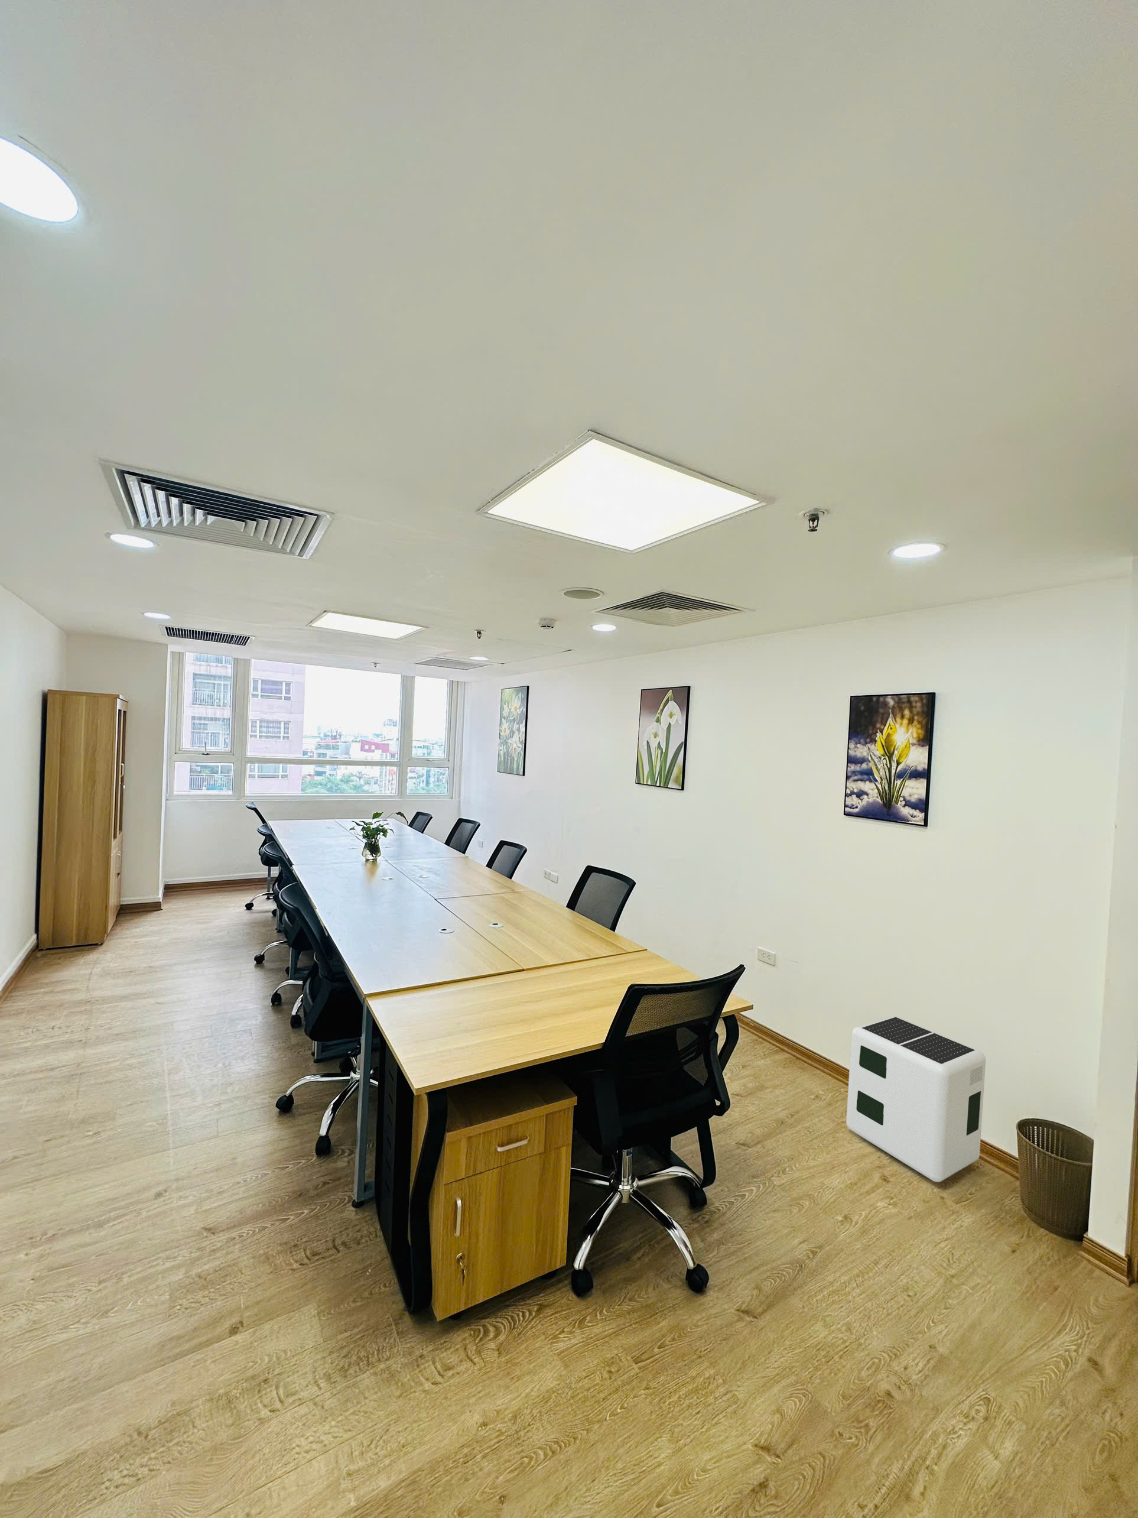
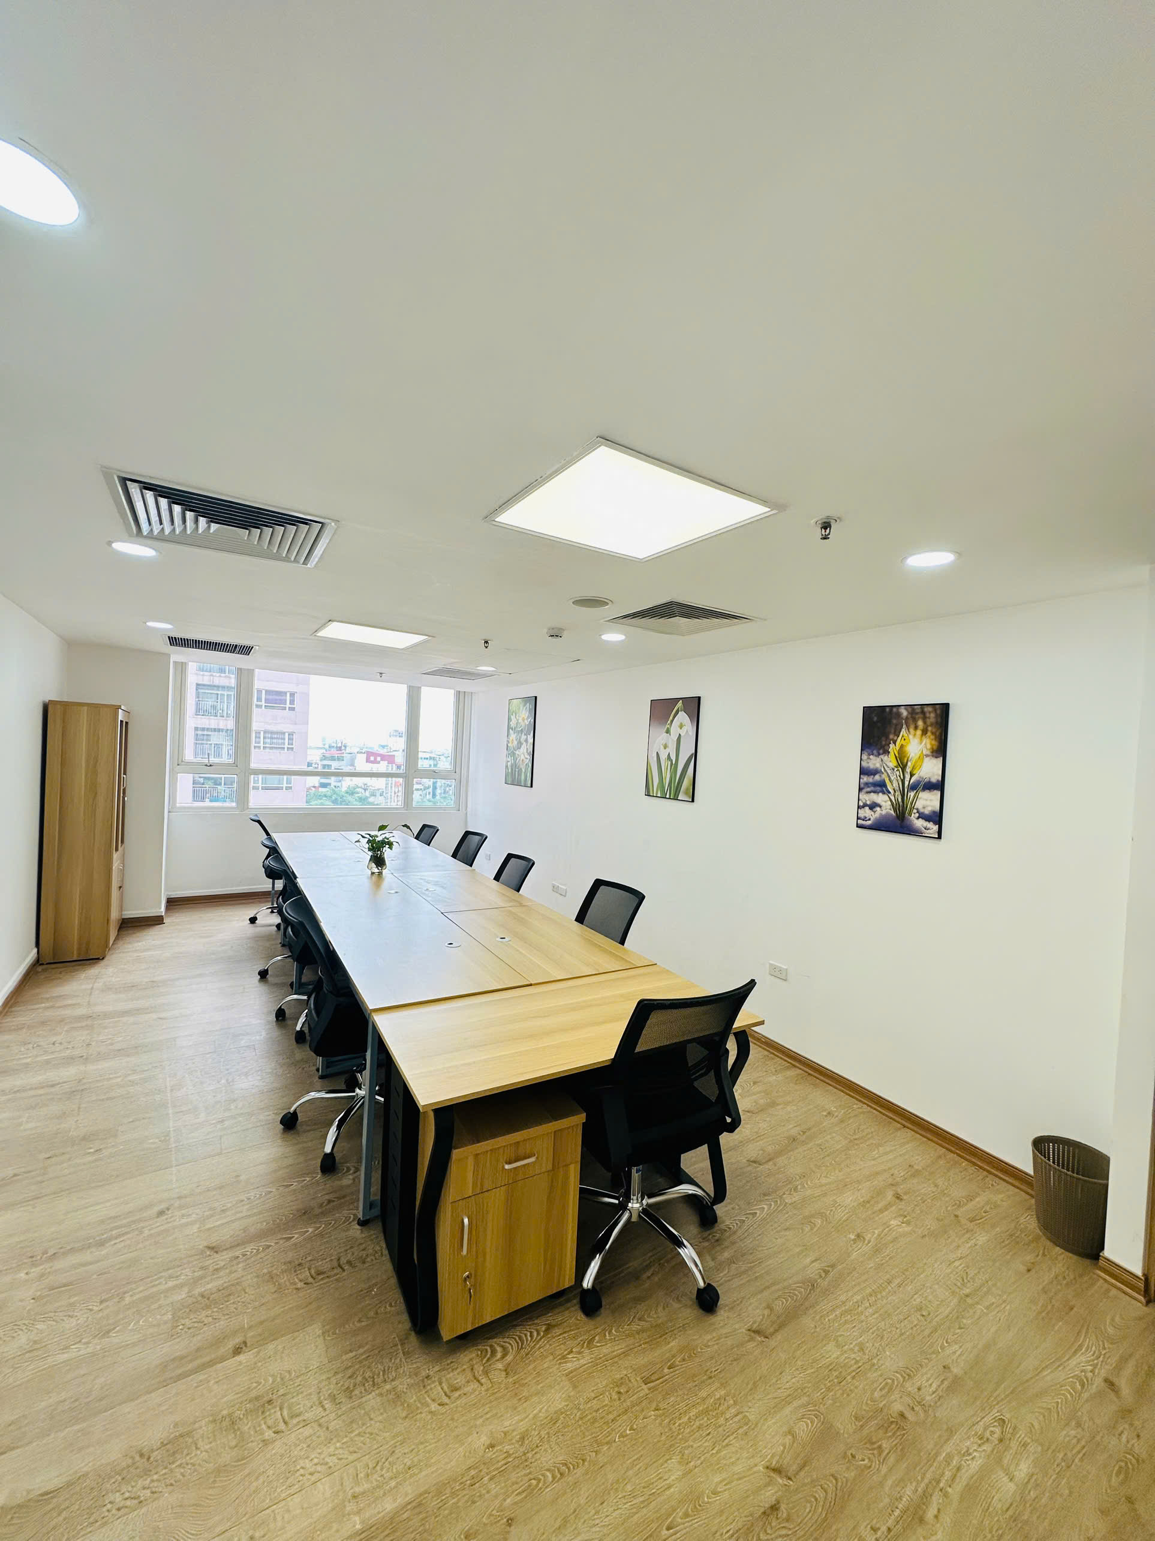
- air purifier [845,1016,986,1183]
